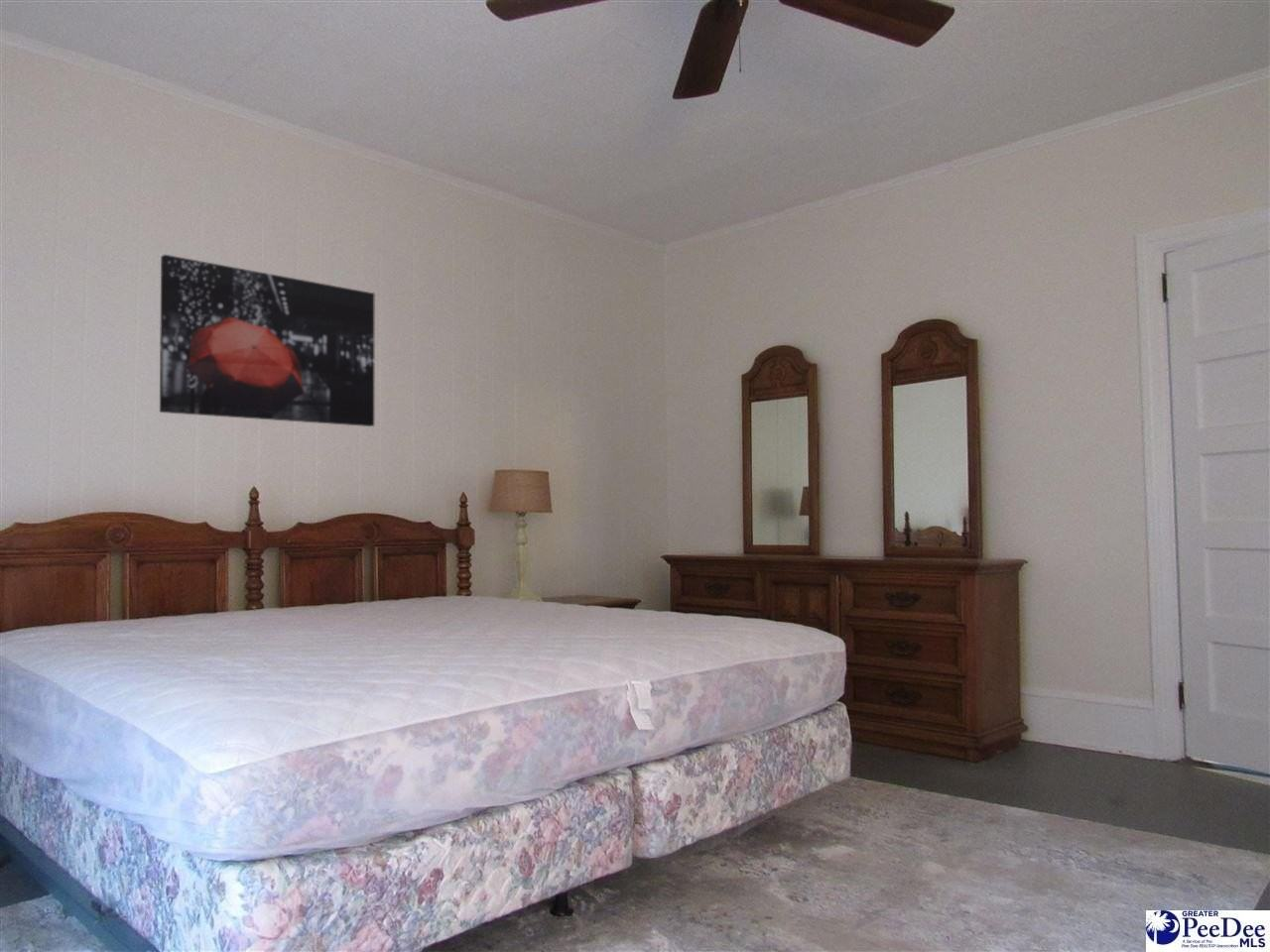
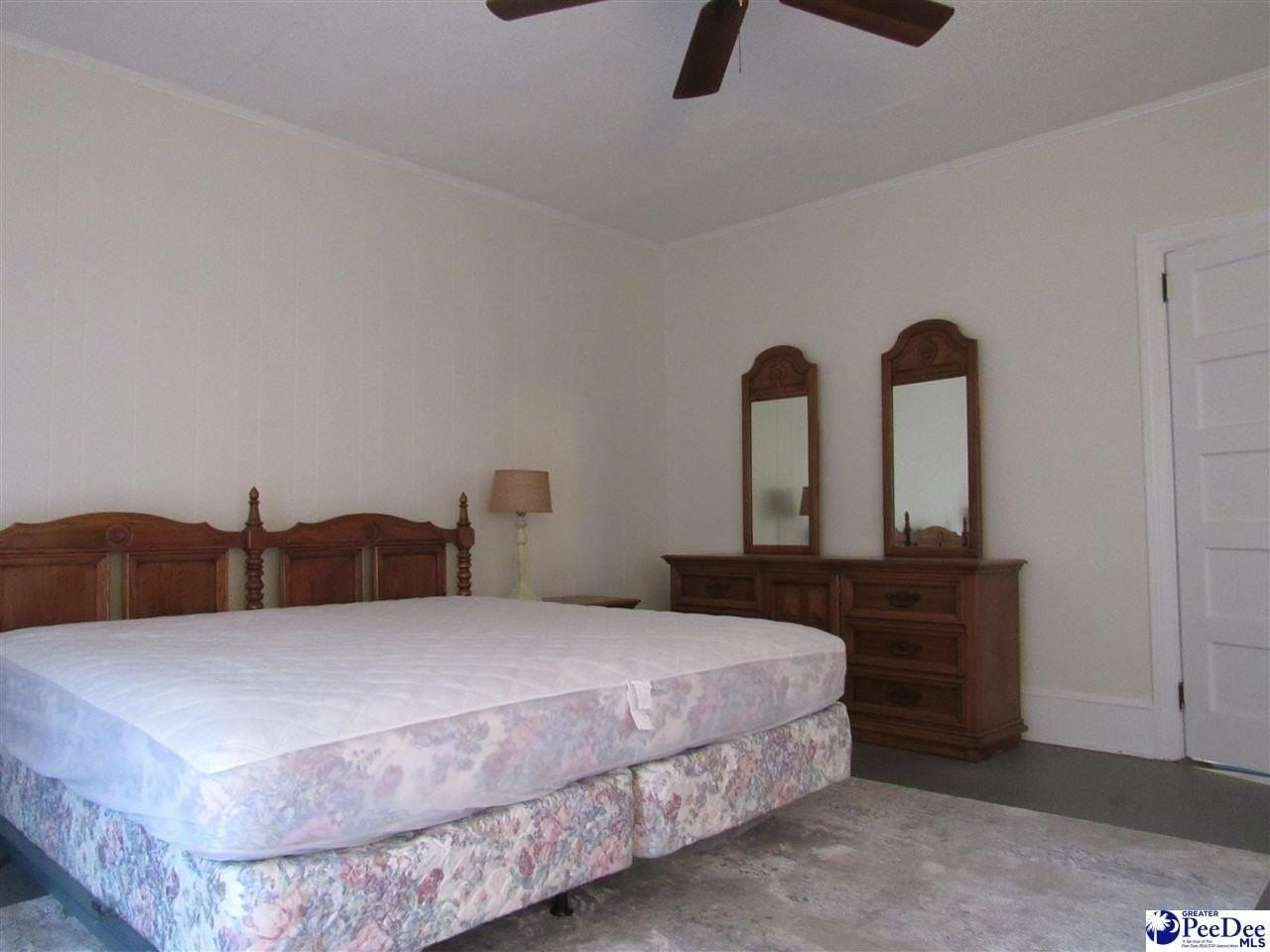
- wall art [159,254,376,427]
